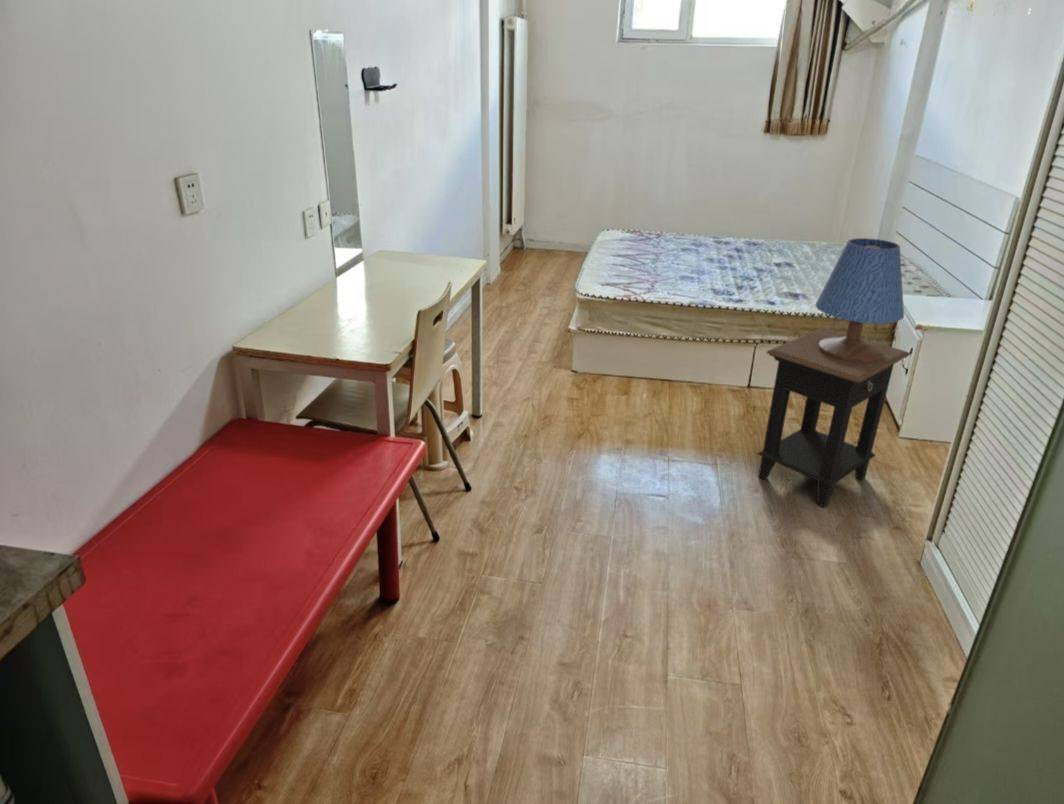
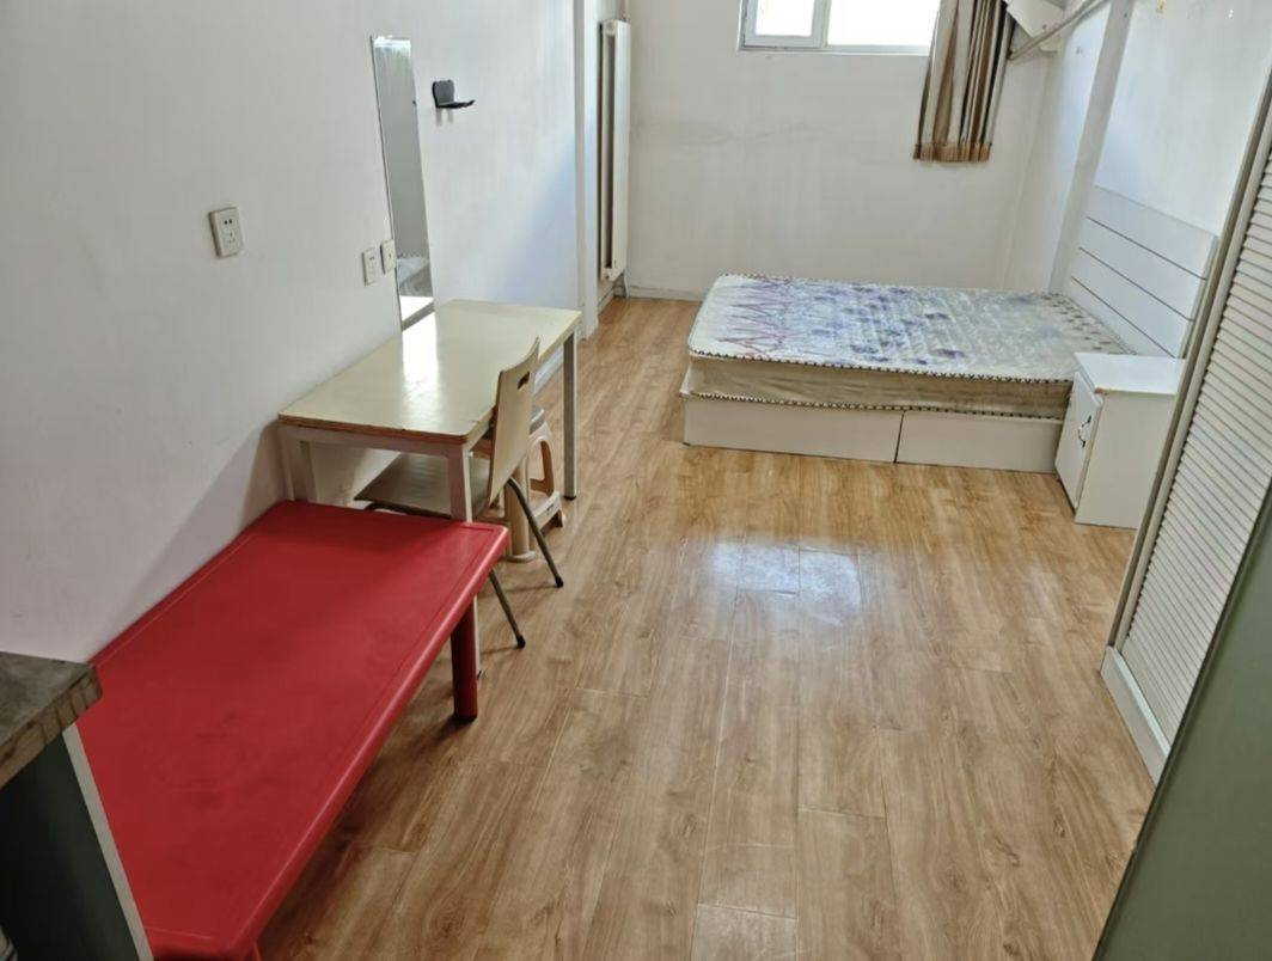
- table lamp [814,237,905,363]
- side table [757,327,911,508]
